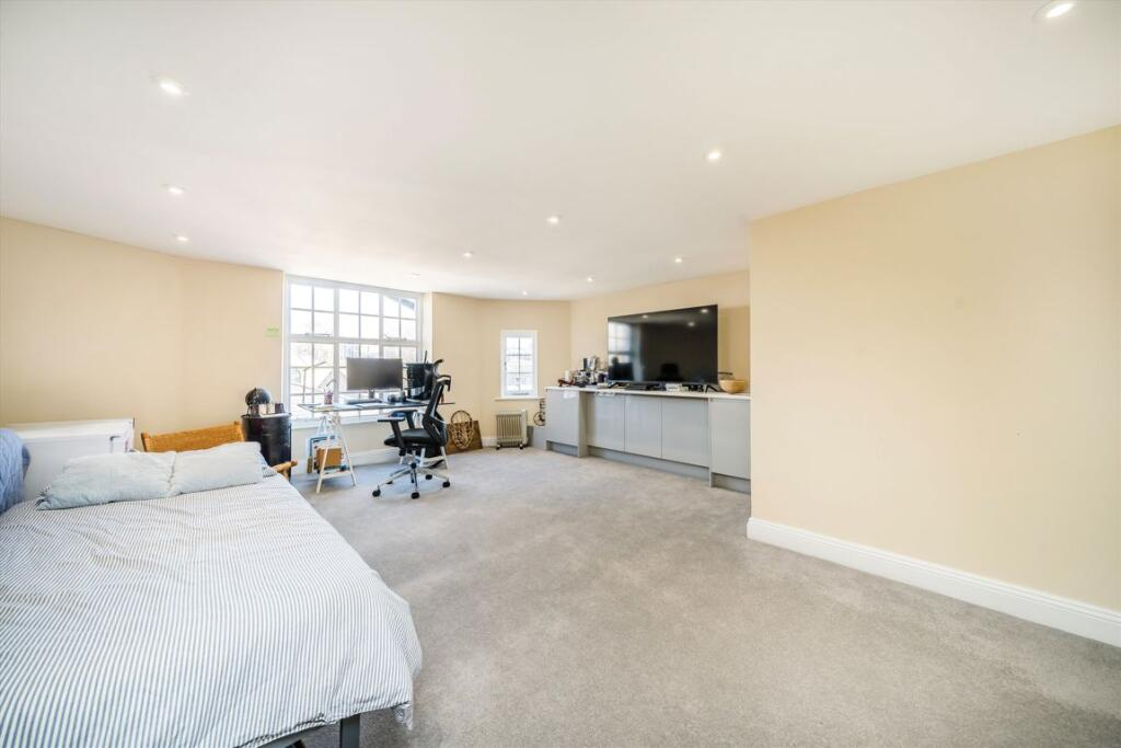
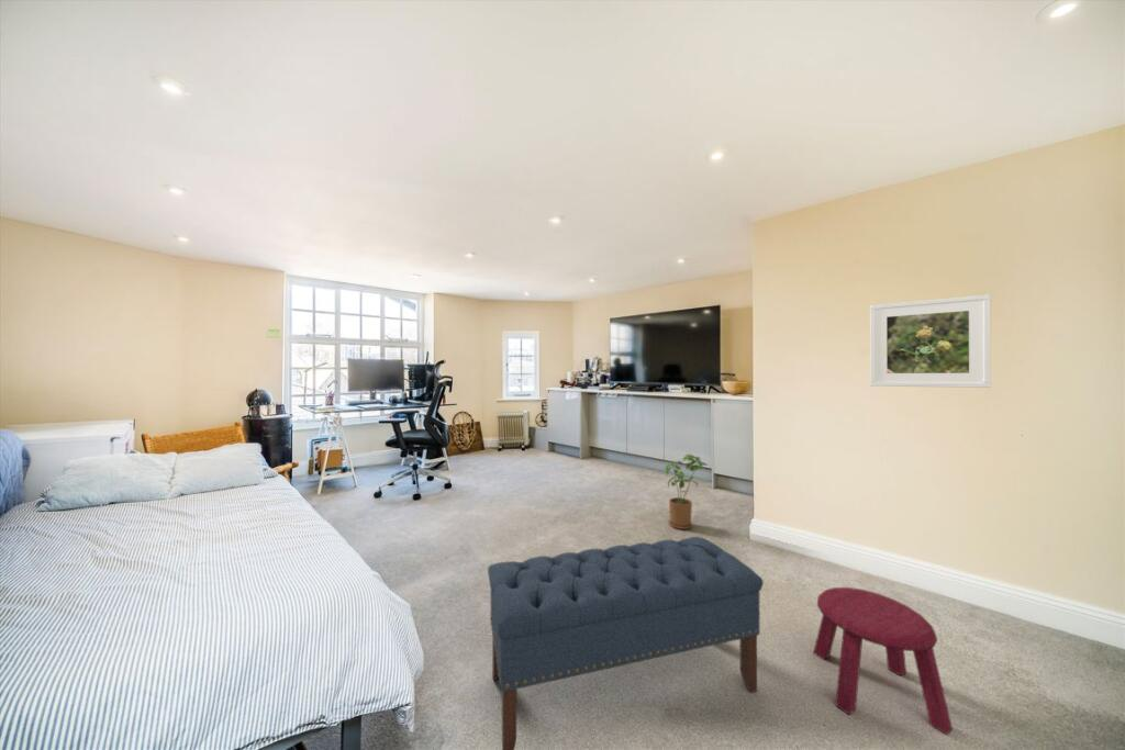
+ house plant [664,454,710,530]
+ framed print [869,293,992,389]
+ stool [812,586,954,736]
+ bench [487,536,765,750]
